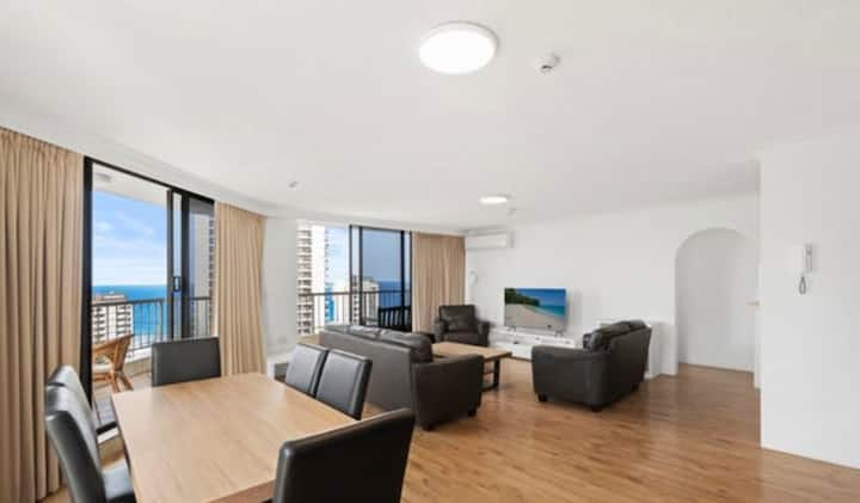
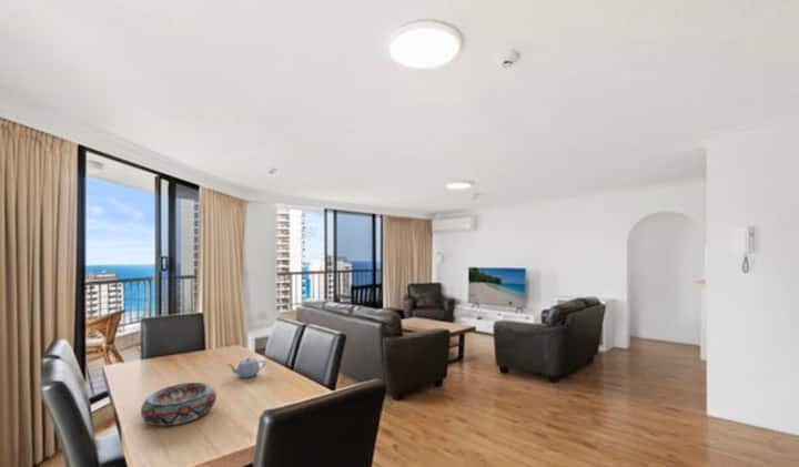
+ teapot [227,356,266,379]
+ decorative bowl [140,382,218,427]
